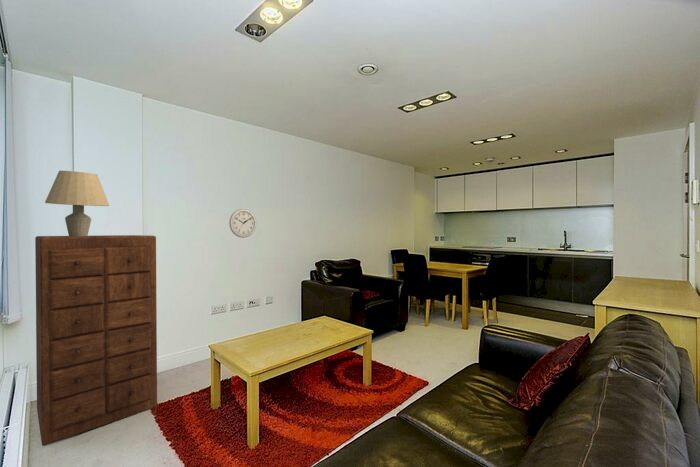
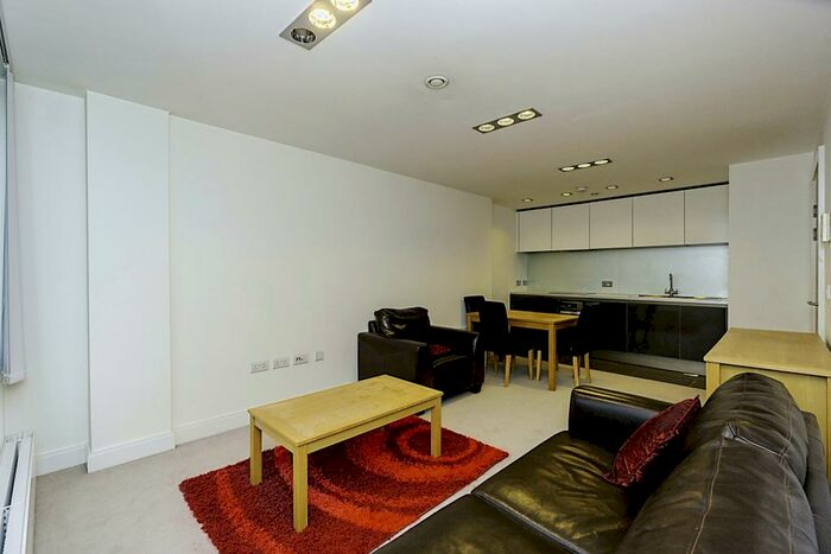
- wall clock [228,208,257,239]
- dresser [34,234,158,447]
- table lamp [44,170,110,236]
